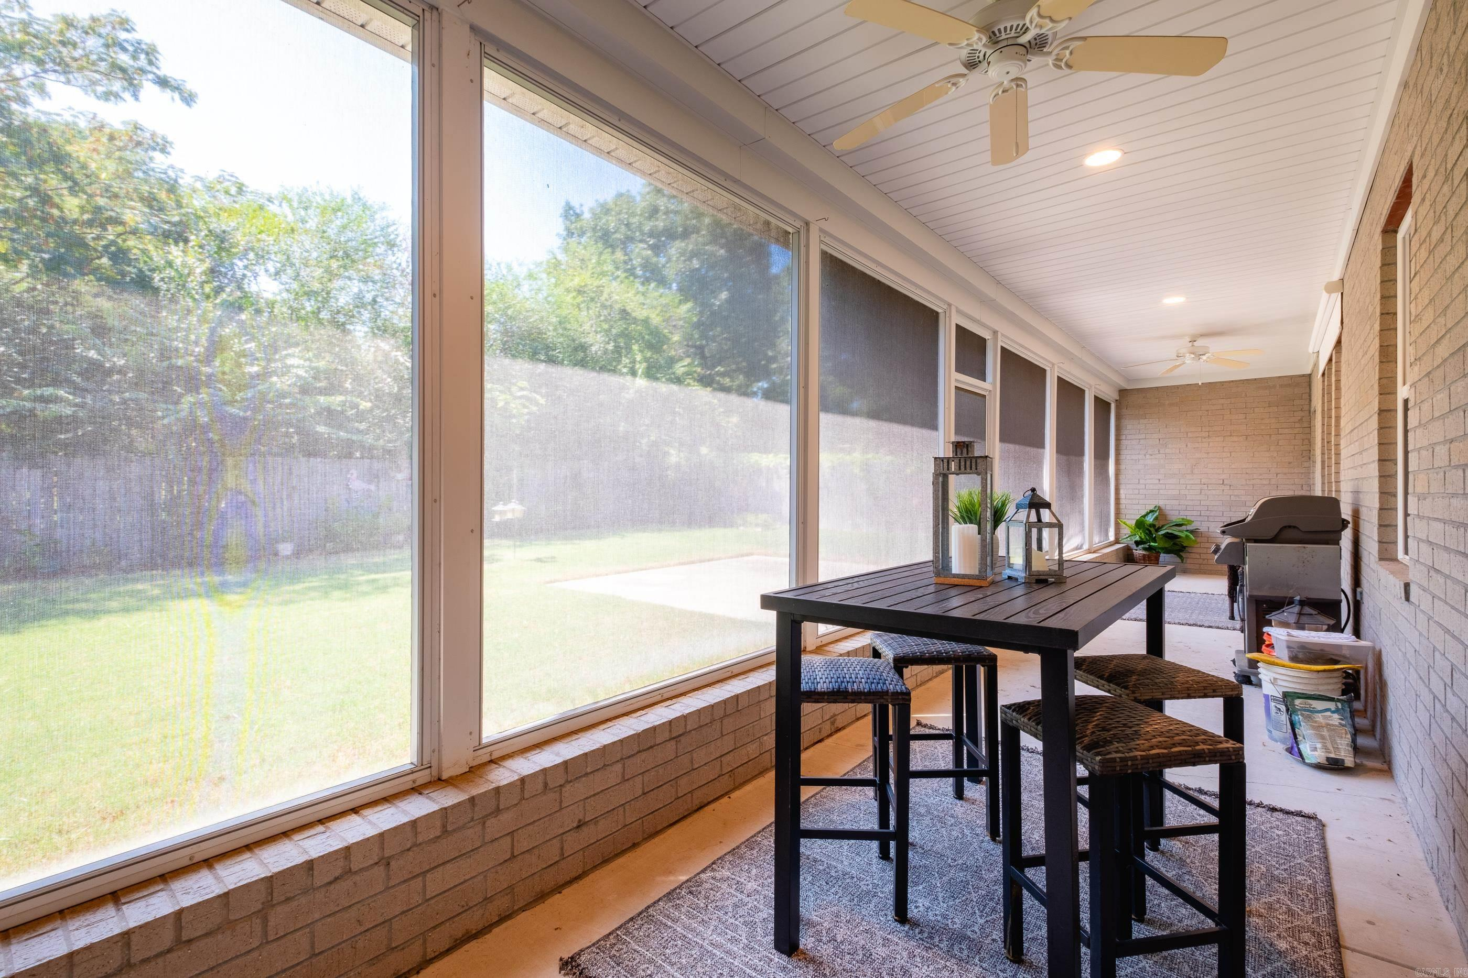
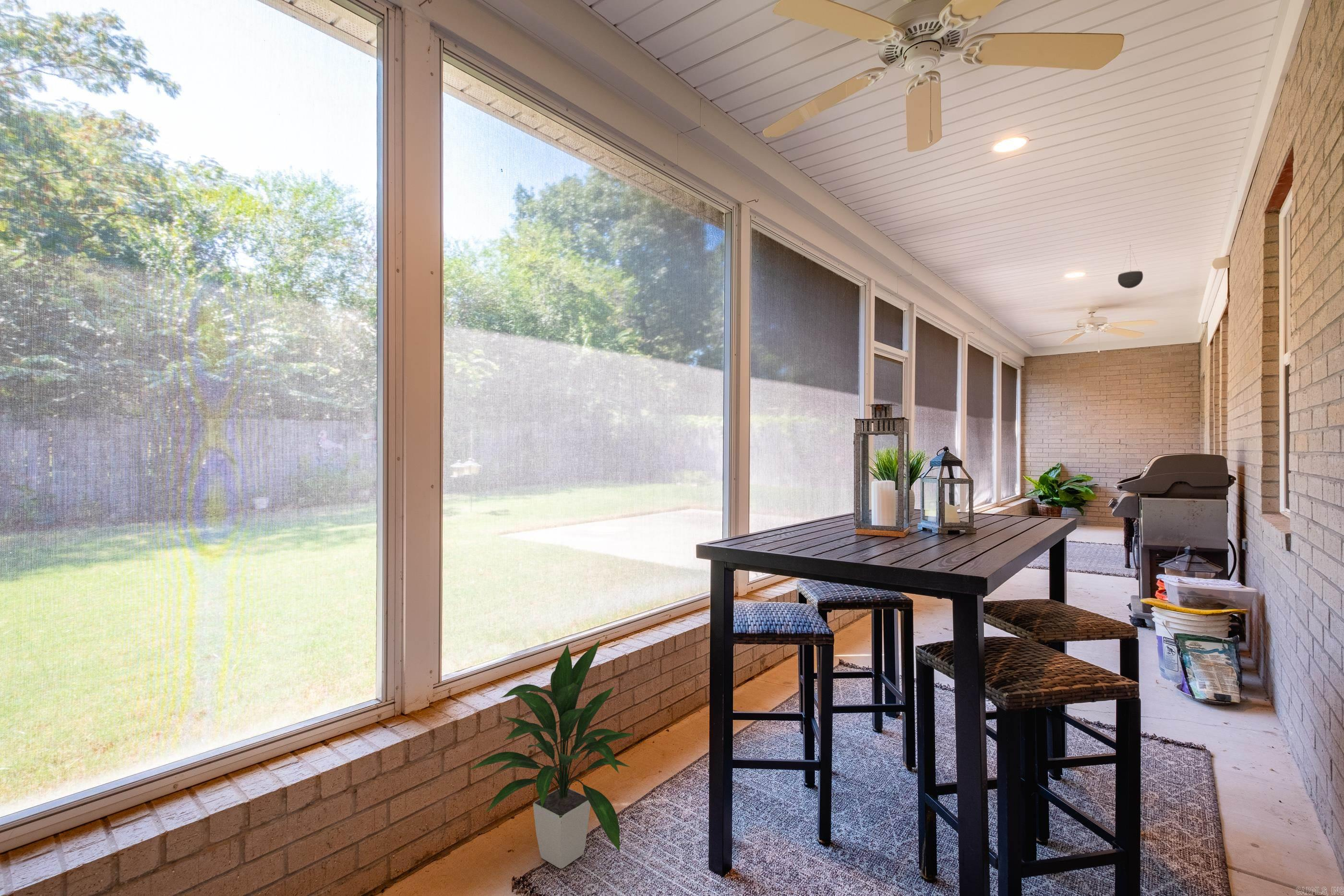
+ hanging planter [1117,242,1143,289]
+ indoor plant [467,639,636,869]
